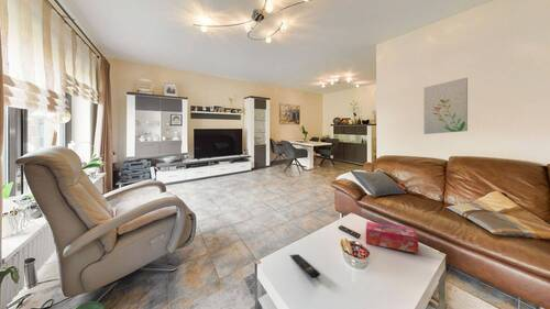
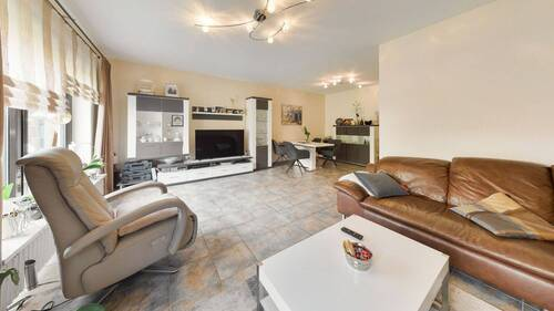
- wall art [422,77,469,135]
- remote control [289,253,321,279]
- tissue box [365,221,419,254]
